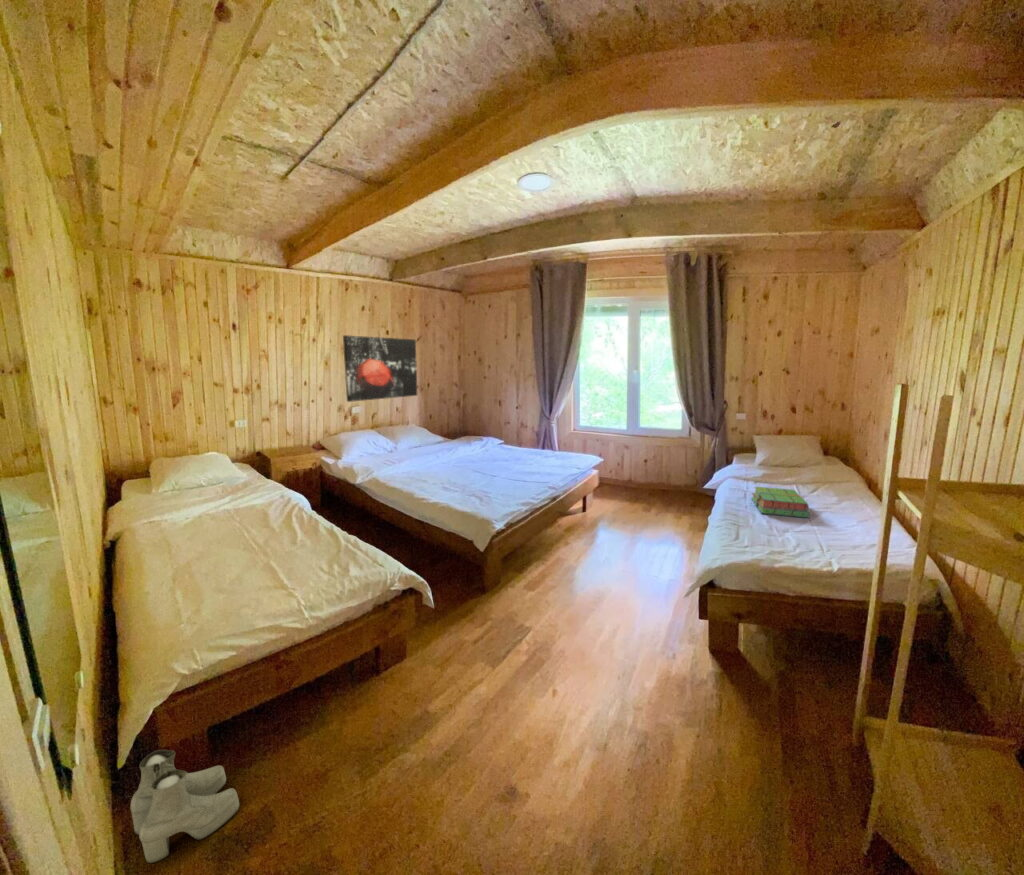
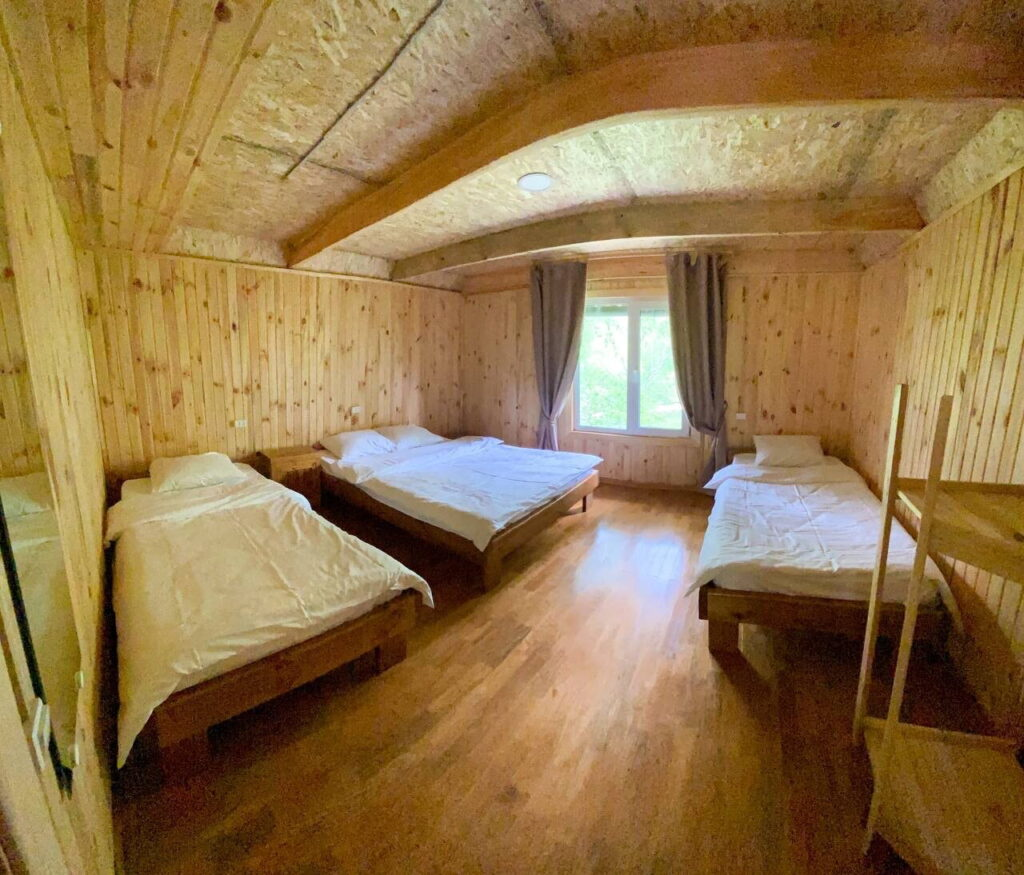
- boots [130,749,240,864]
- stack of books [750,485,811,519]
- wall art [342,334,418,403]
